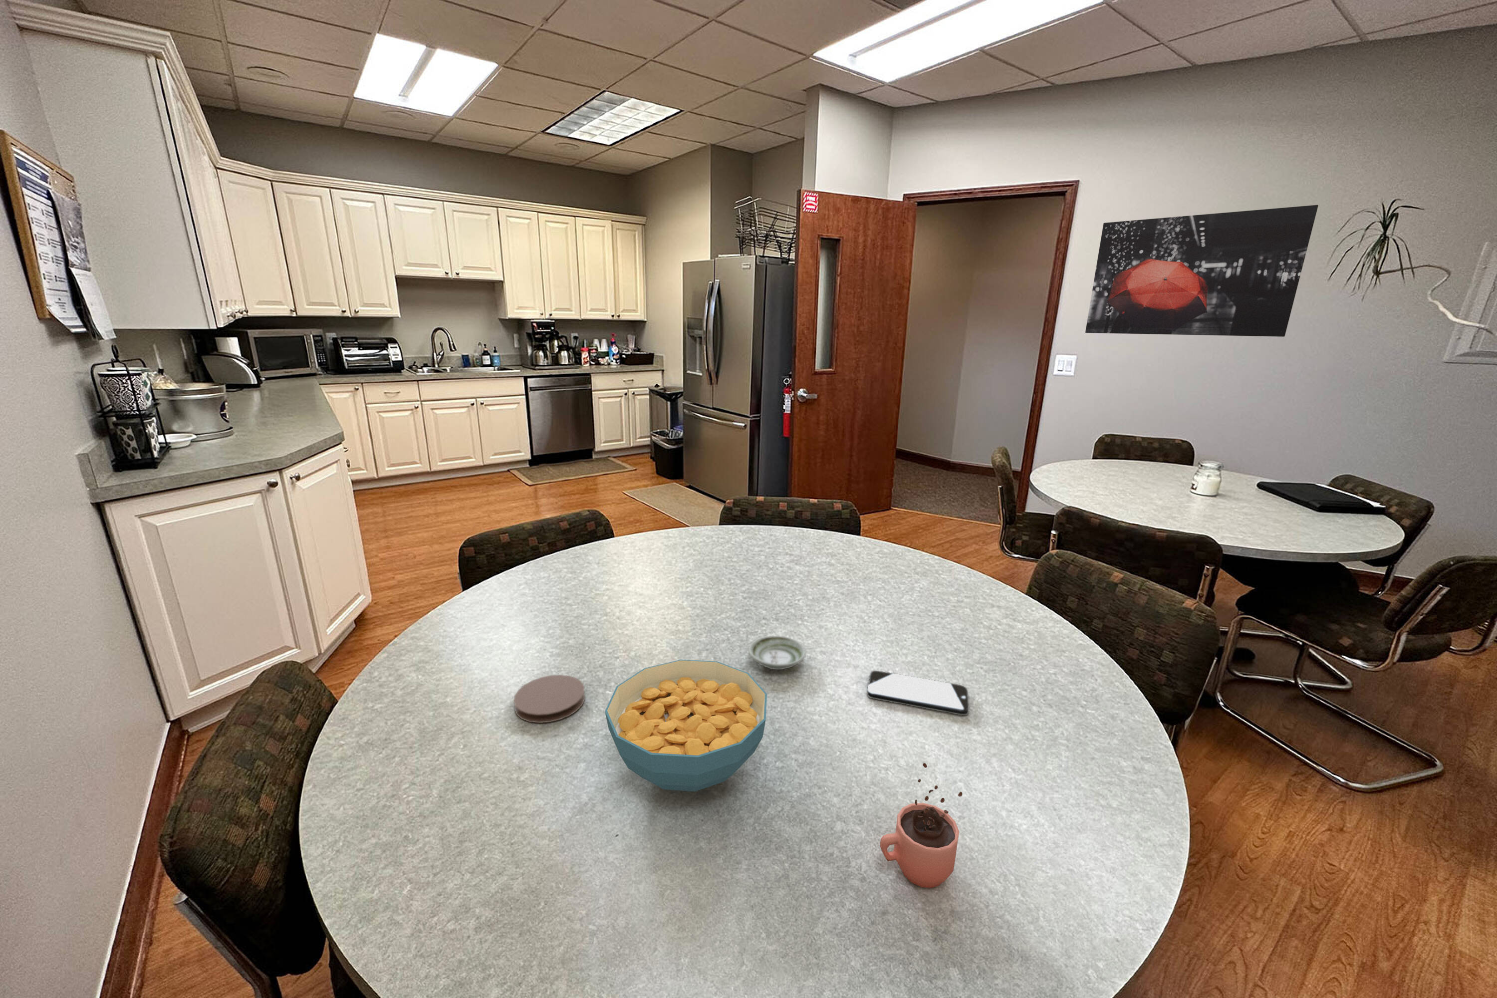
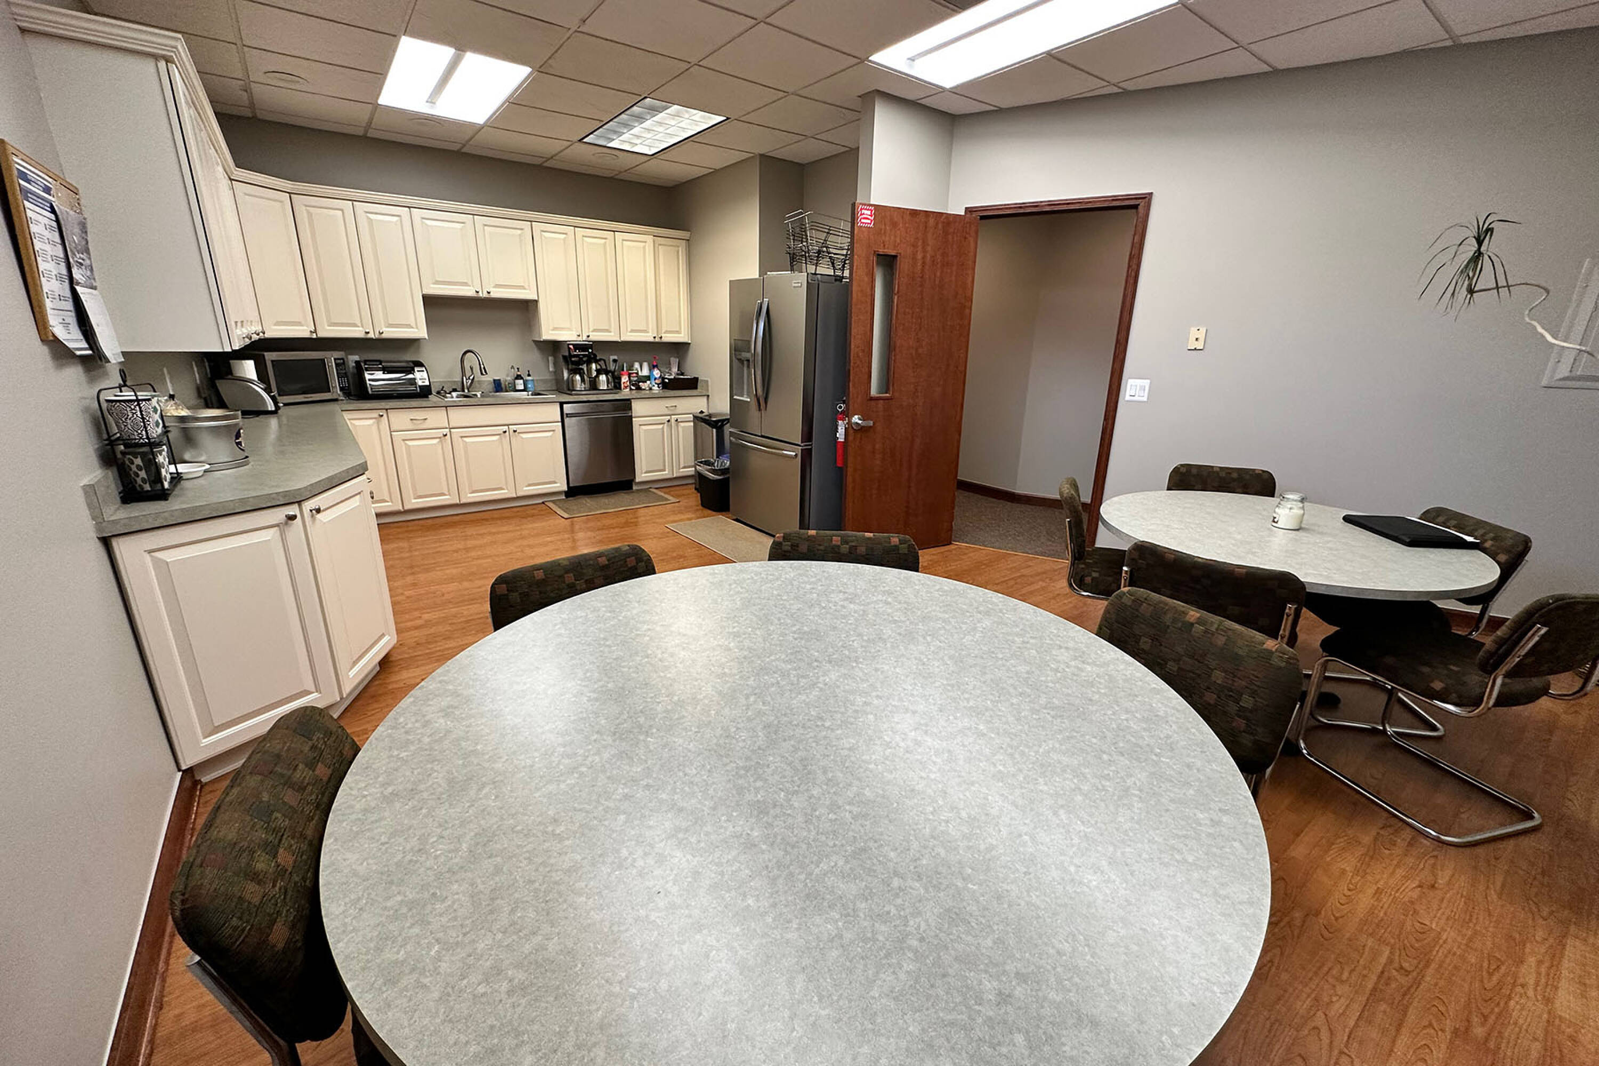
- smartphone [867,671,970,715]
- wall art [1085,205,1319,337]
- coaster [513,674,586,724]
- cocoa [880,763,962,889]
- cereal bowl [605,659,767,792]
- saucer [747,635,806,671]
